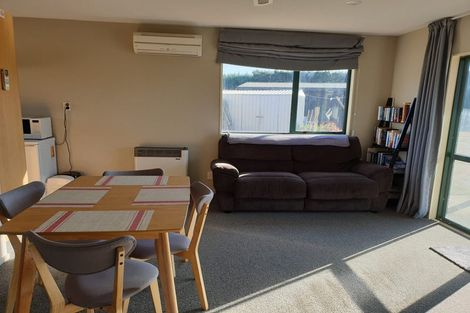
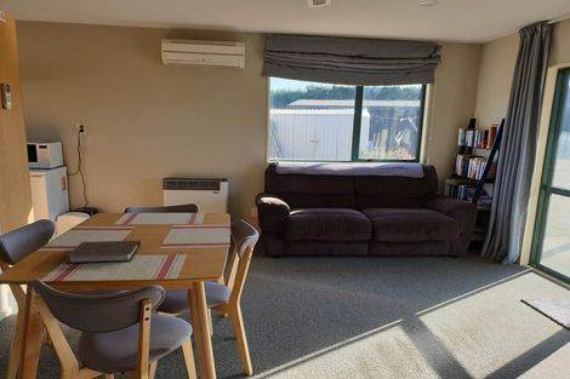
+ notebook [65,240,142,264]
